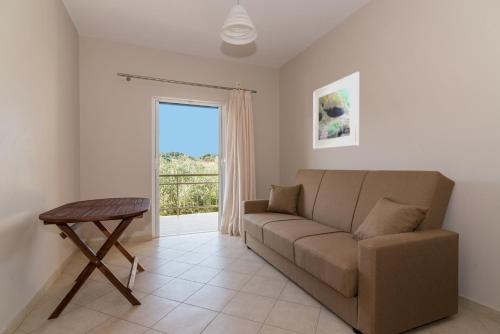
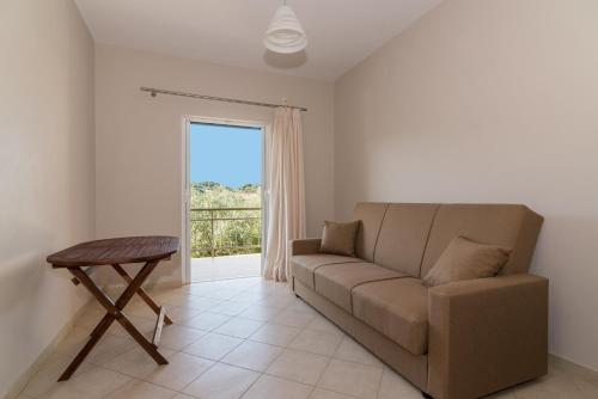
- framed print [312,71,360,151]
